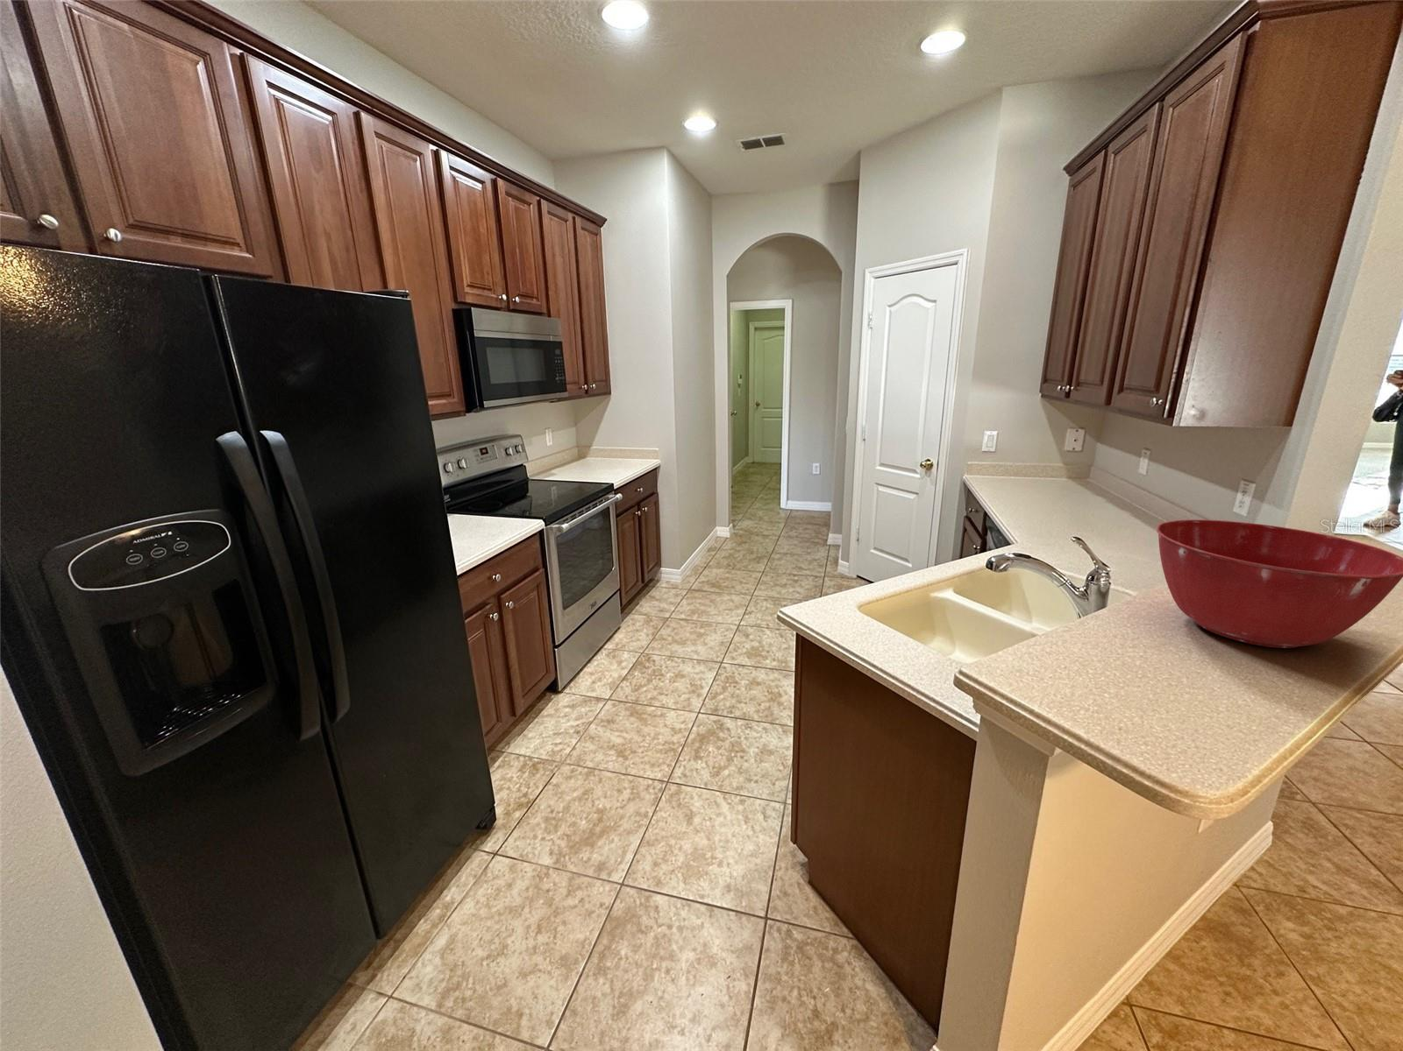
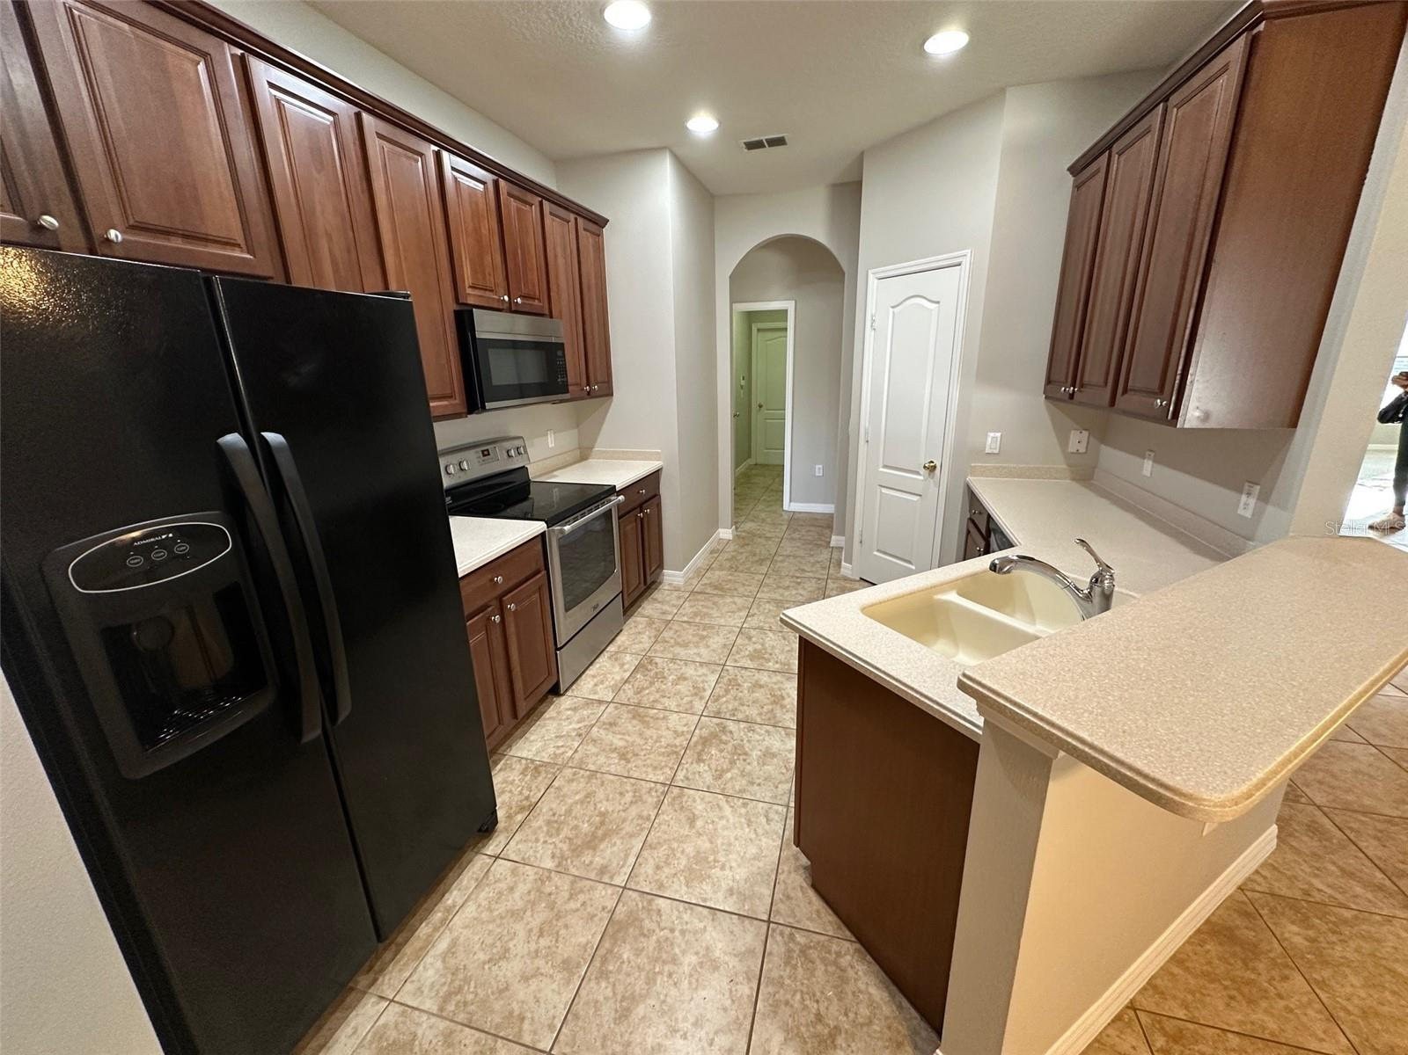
- mixing bowl [1156,519,1403,649]
